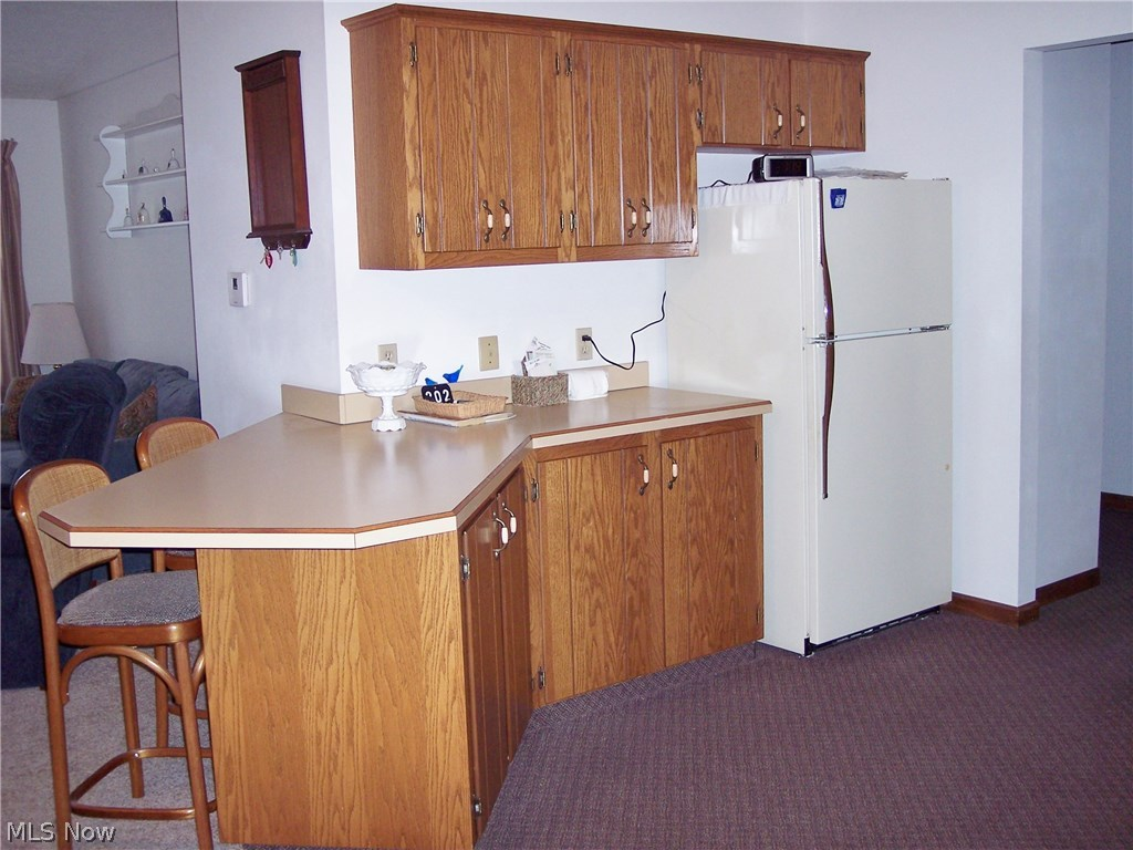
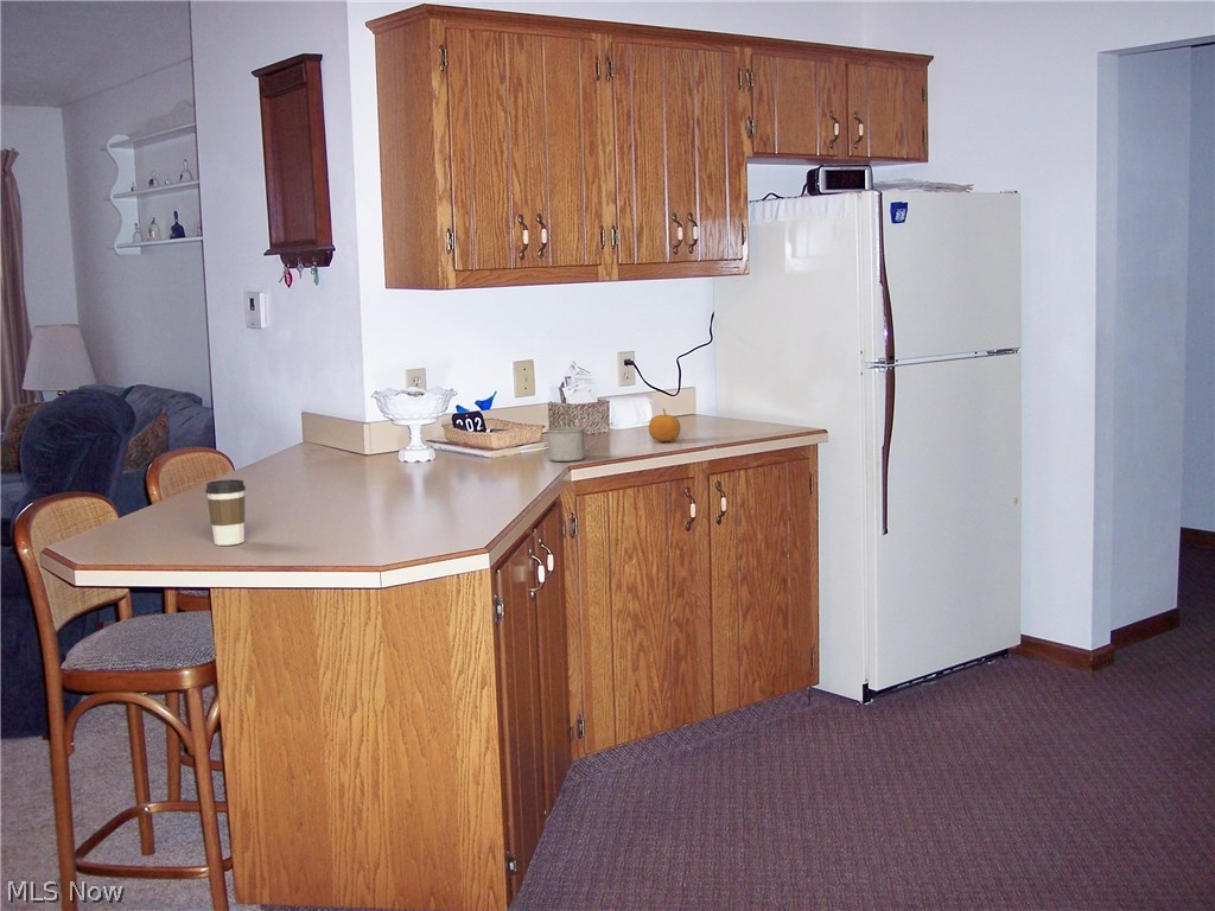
+ coffee cup [204,478,247,547]
+ mug [546,426,599,463]
+ fruit [648,408,681,442]
